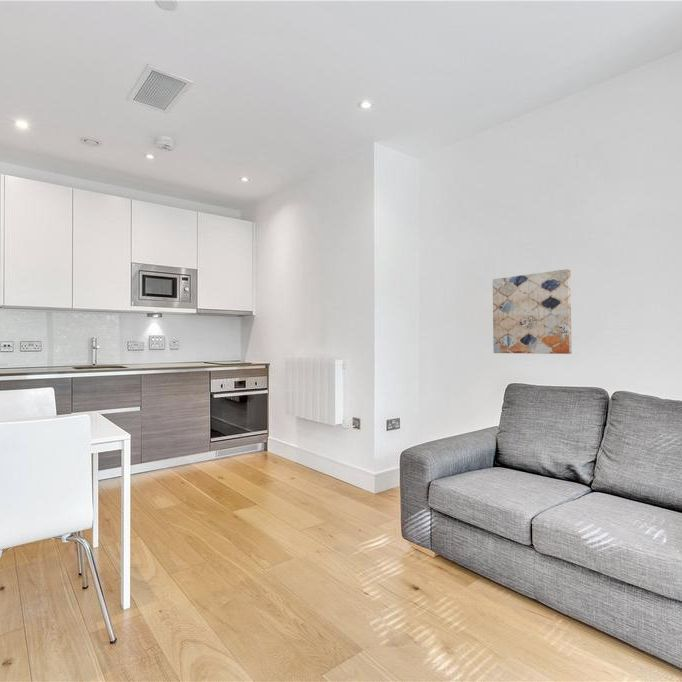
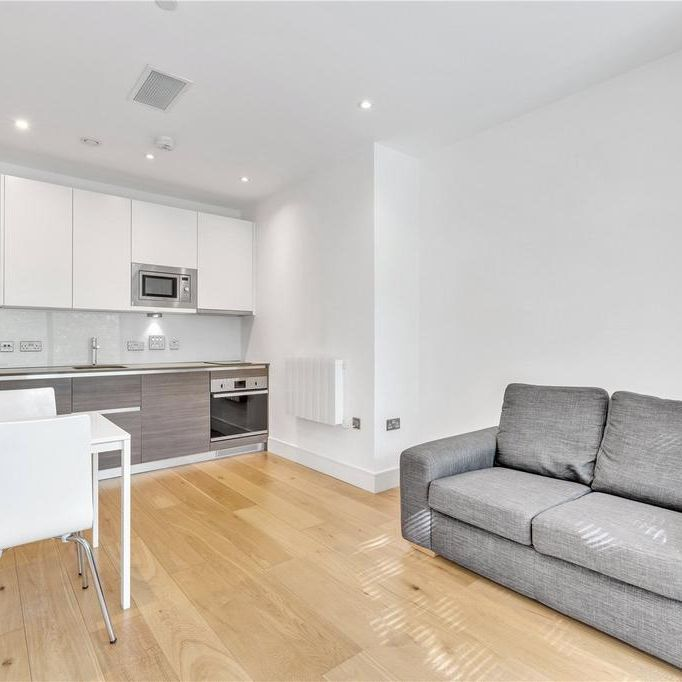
- wall art [492,268,573,355]
